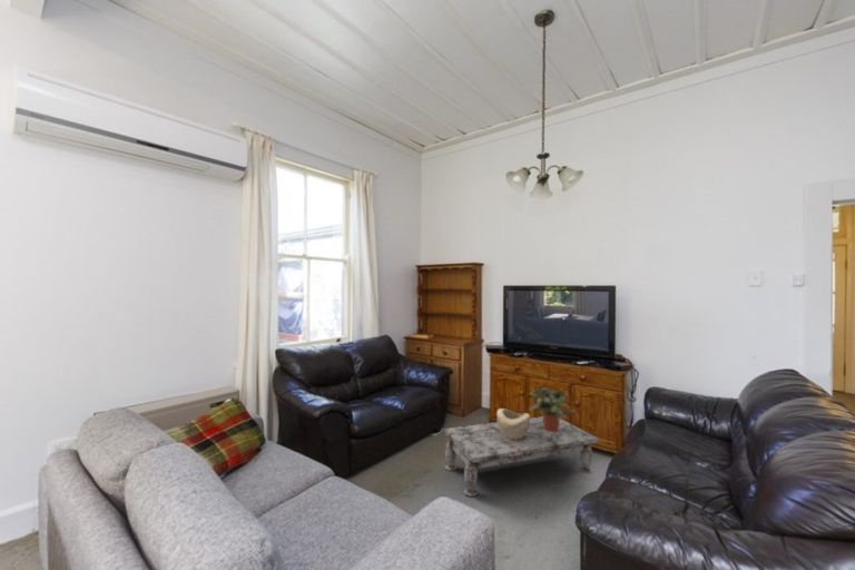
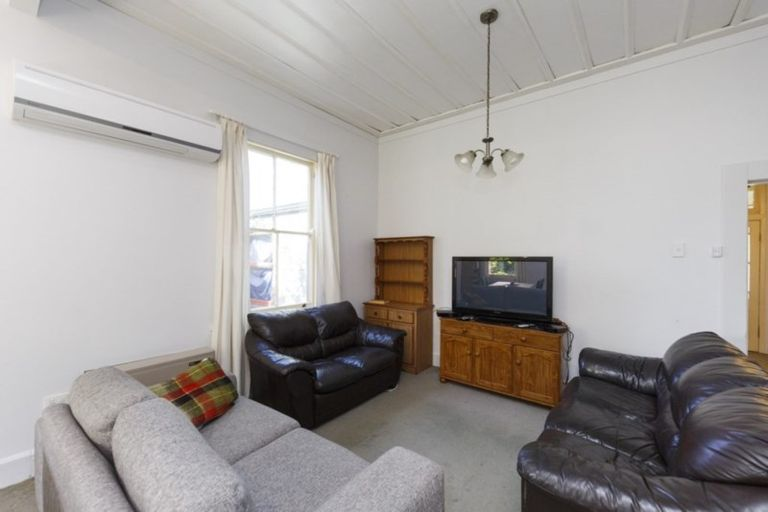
- potted plant [528,386,576,432]
- coffee table [443,415,600,498]
- decorative bowl [495,407,531,440]
